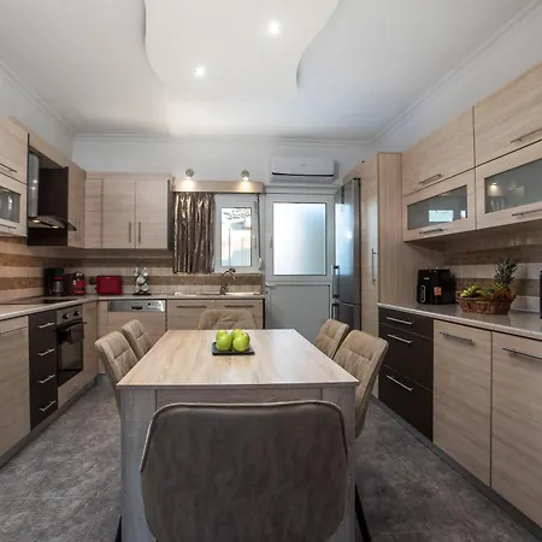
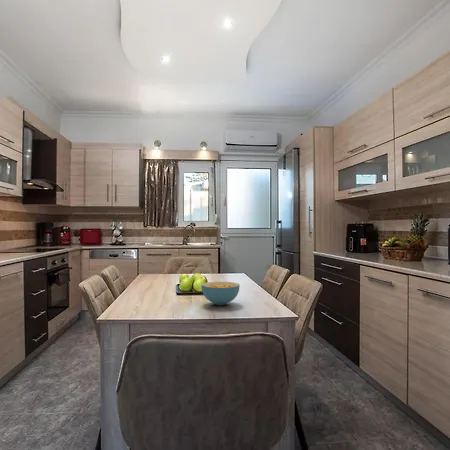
+ cereal bowl [200,281,241,306]
